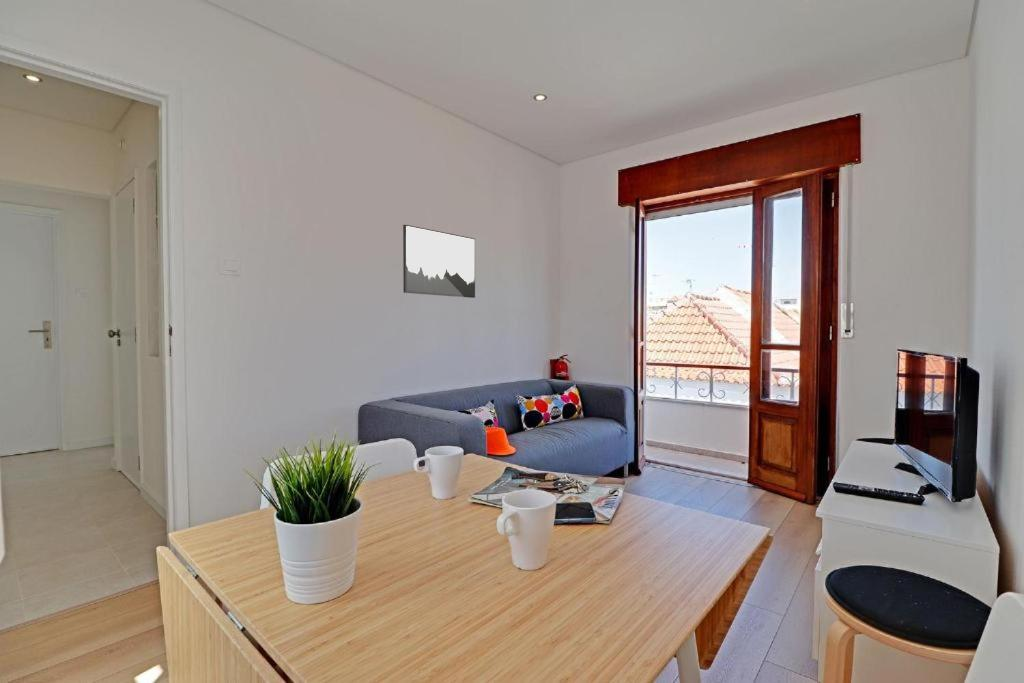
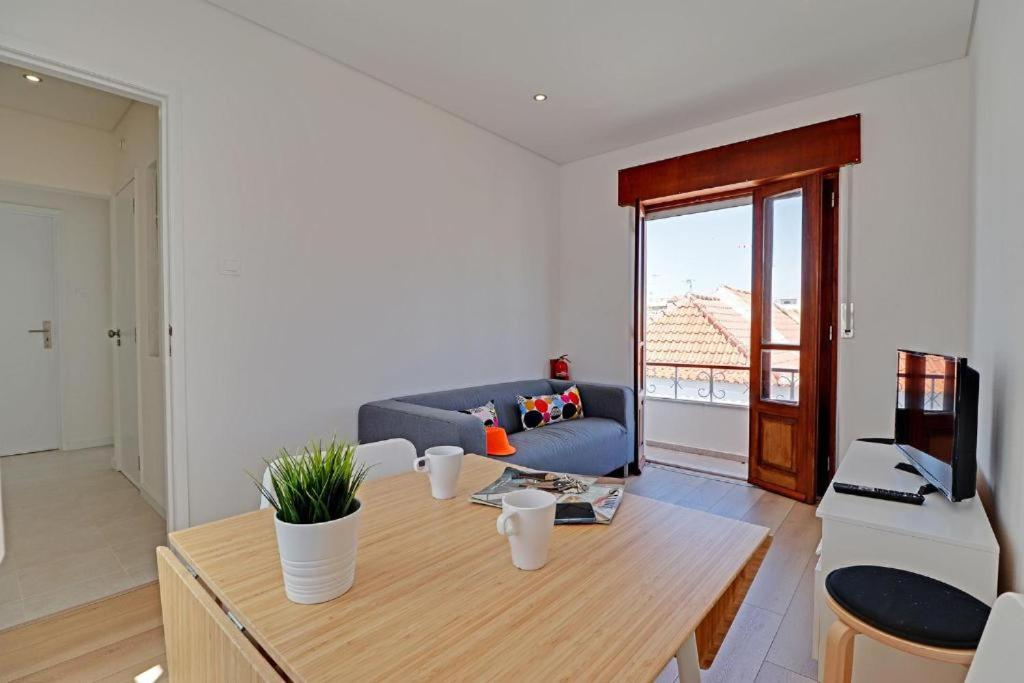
- wall art [402,224,476,299]
